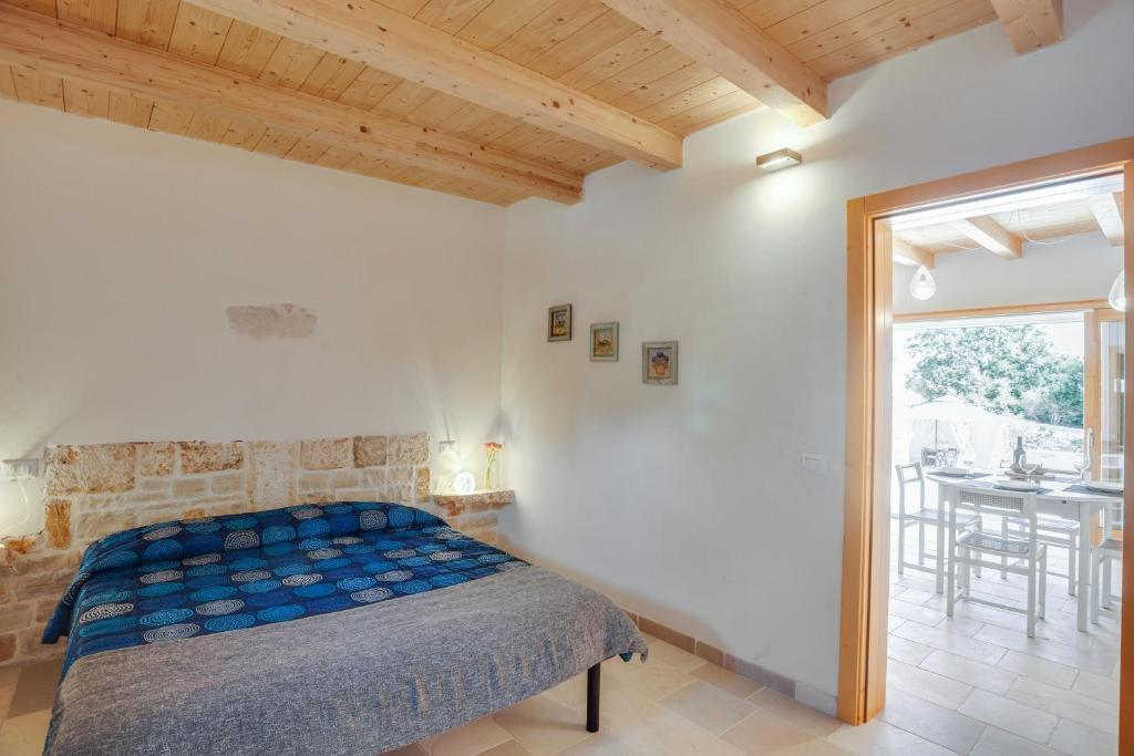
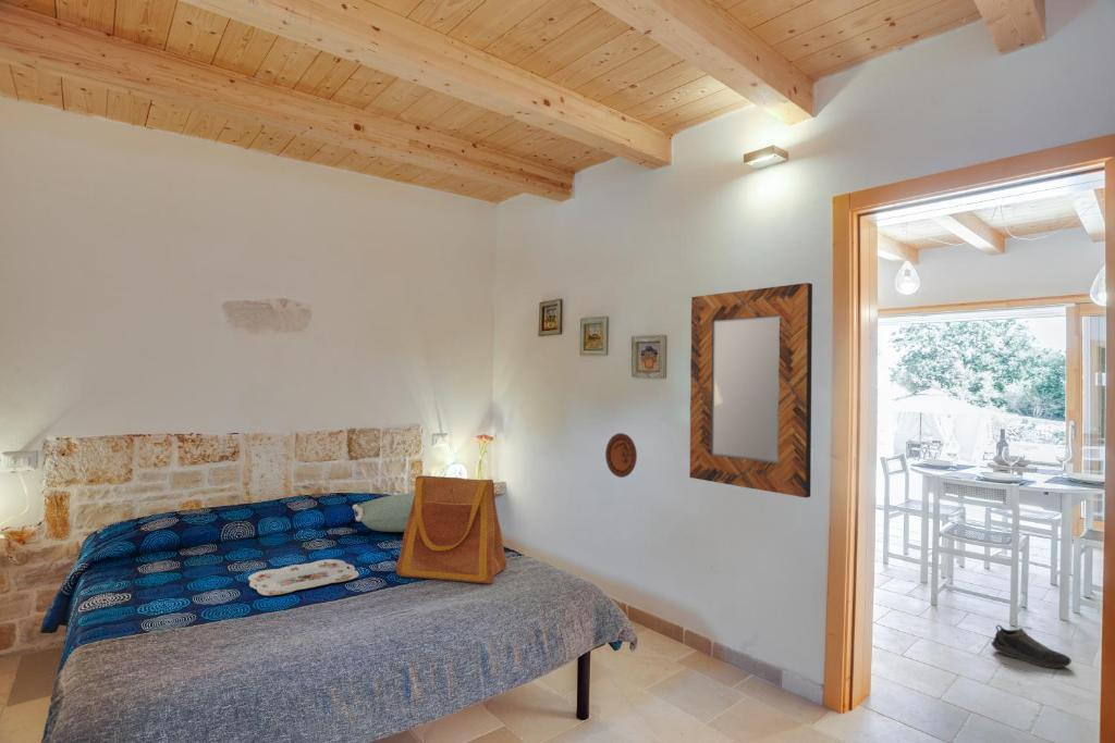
+ tote bag [395,474,507,585]
+ decorative plate [604,432,638,479]
+ home mirror [689,282,813,498]
+ shoe [990,623,1073,669]
+ pillow [352,492,415,533]
+ serving tray [247,558,360,596]
